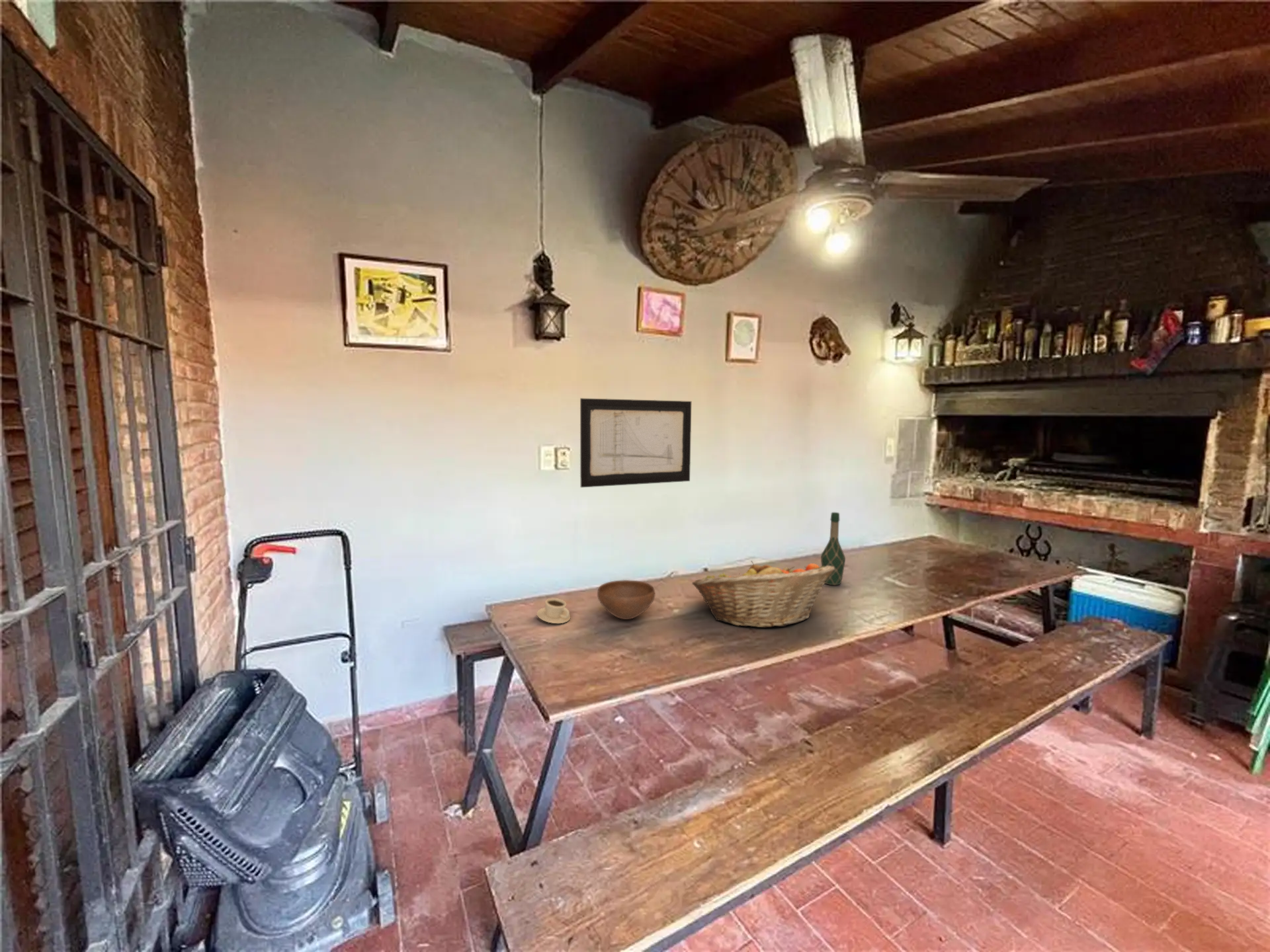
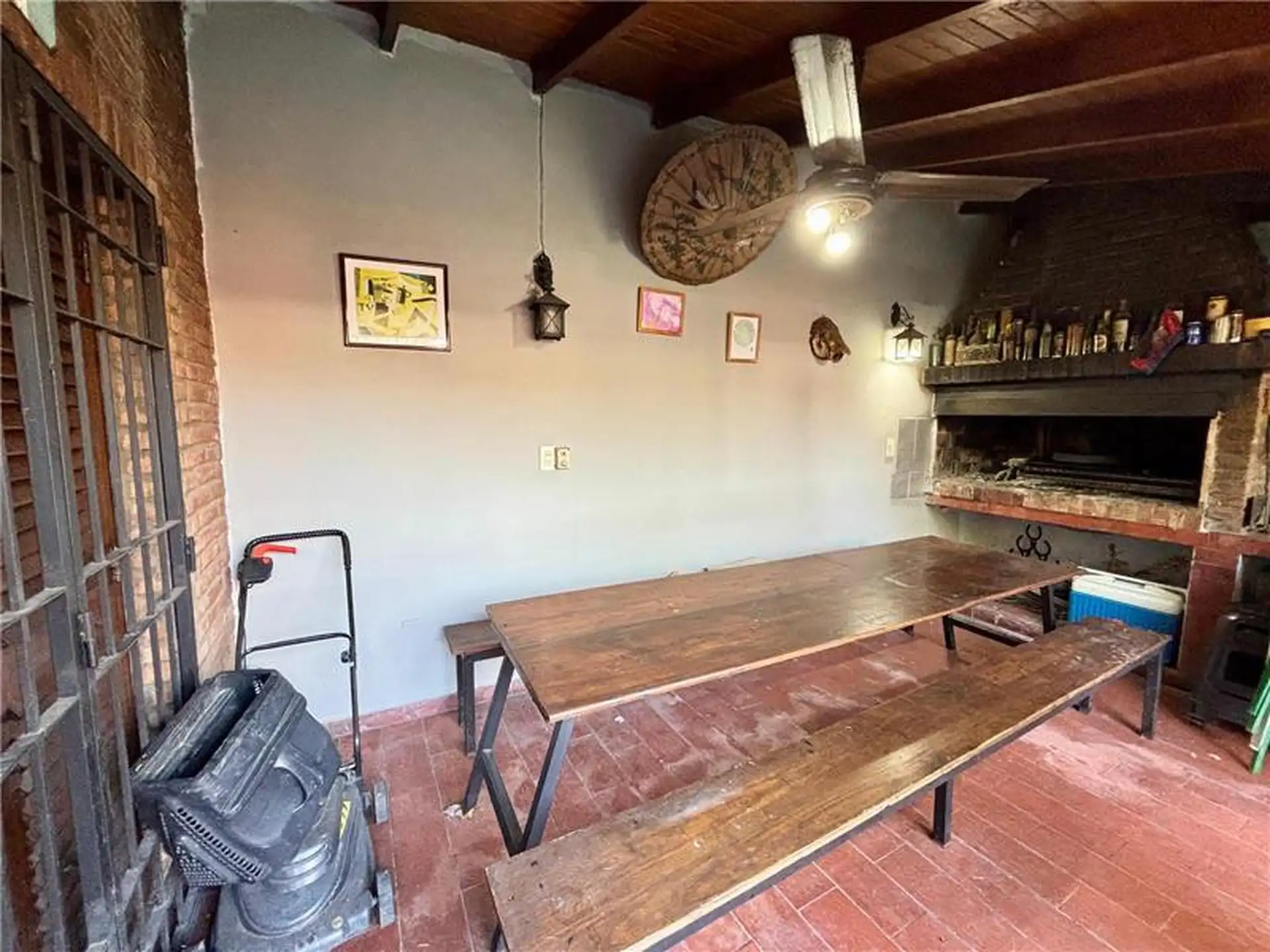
- bowl [597,579,656,620]
- wall art [579,397,692,488]
- fruit basket [691,560,835,628]
- cup [536,598,571,624]
- wine bottle [820,512,846,586]
